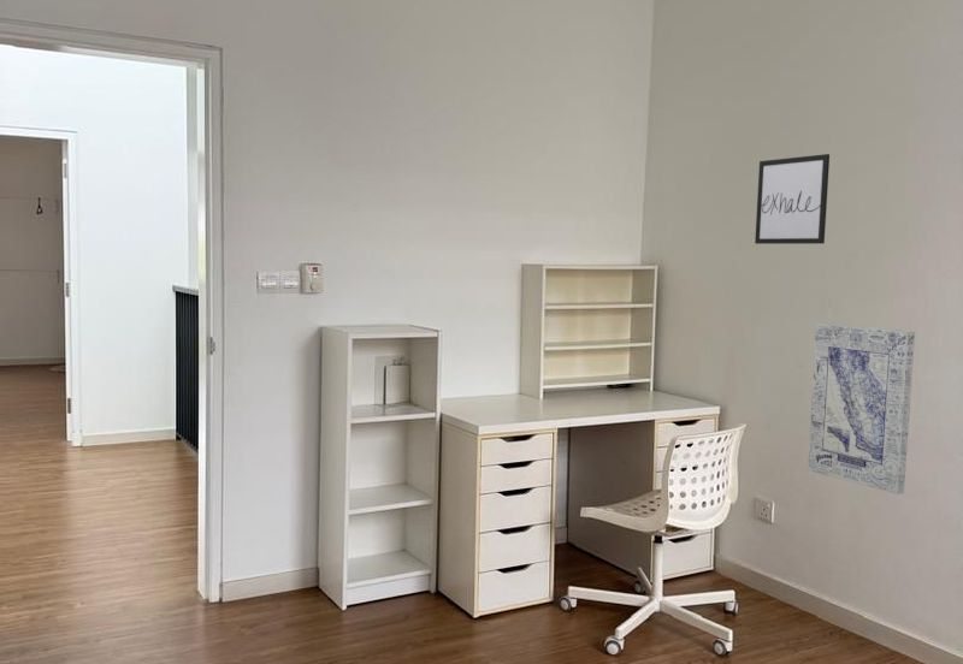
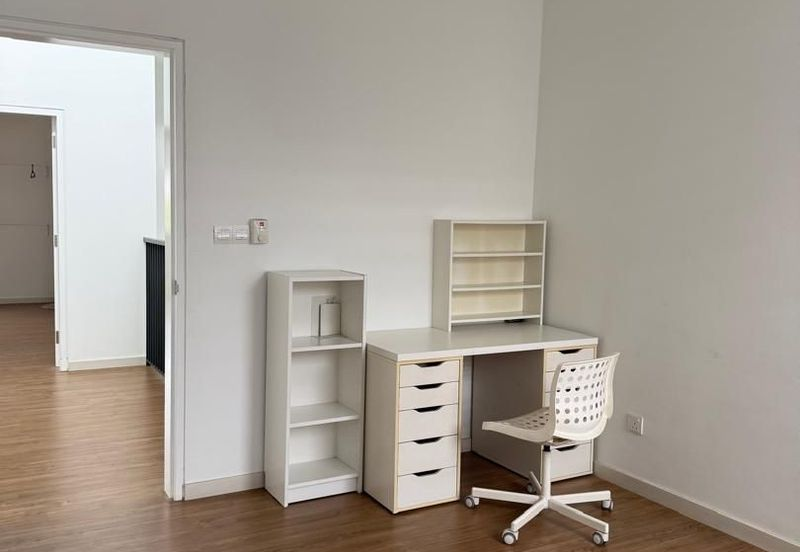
- wall art [807,322,916,496]
- wall art [754,153,831,245]
